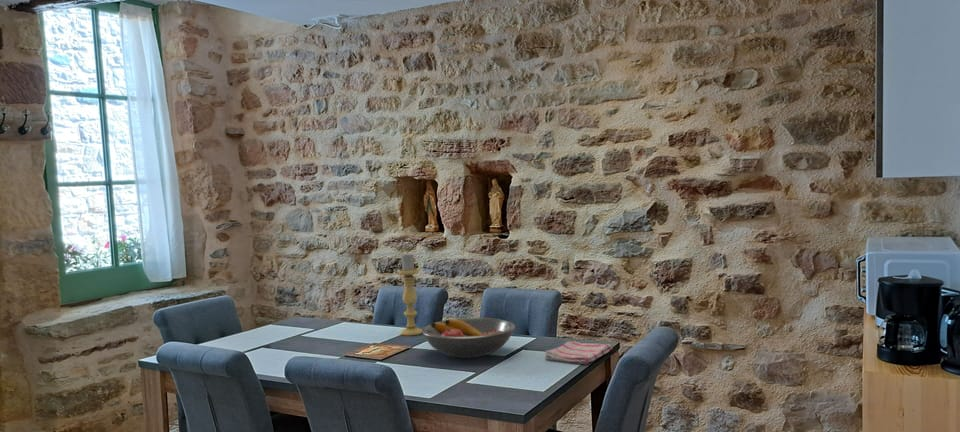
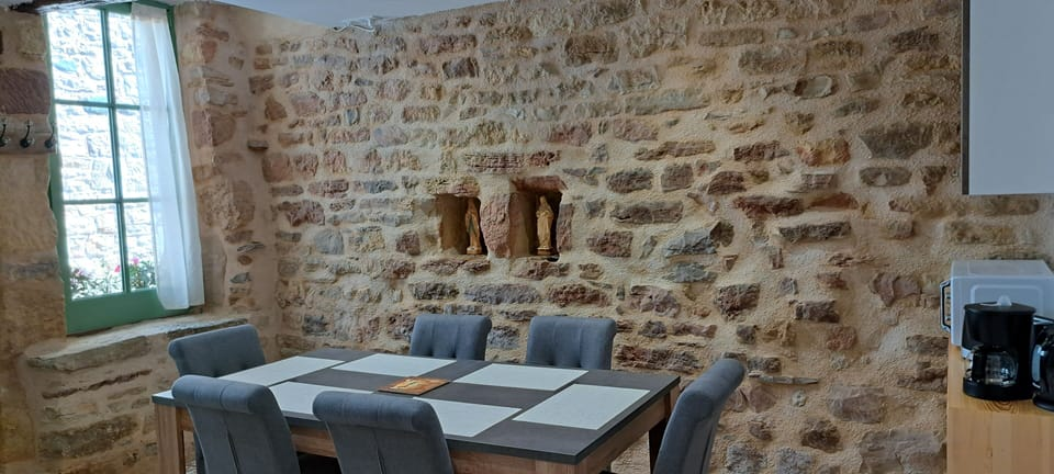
- candle holder [397,251,423,337]
- dish towel [544,340,614,365]
- fruit bowl [421,317,516,359]
